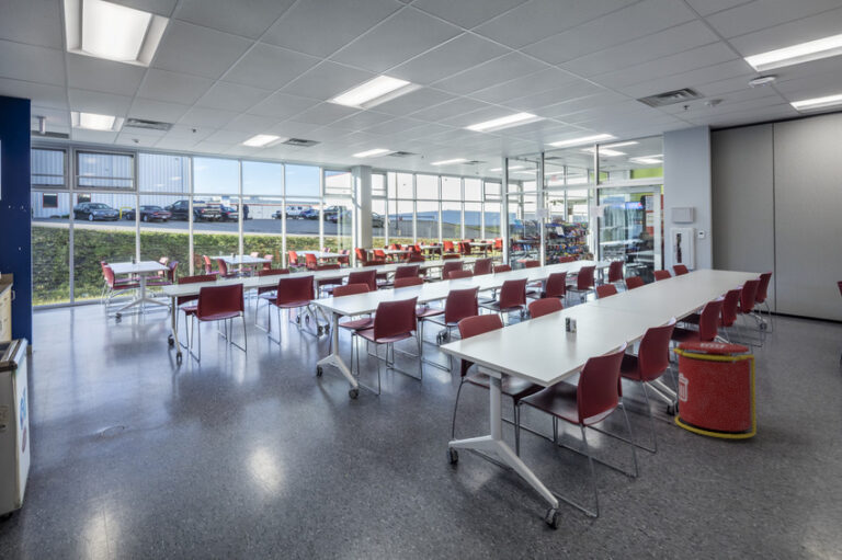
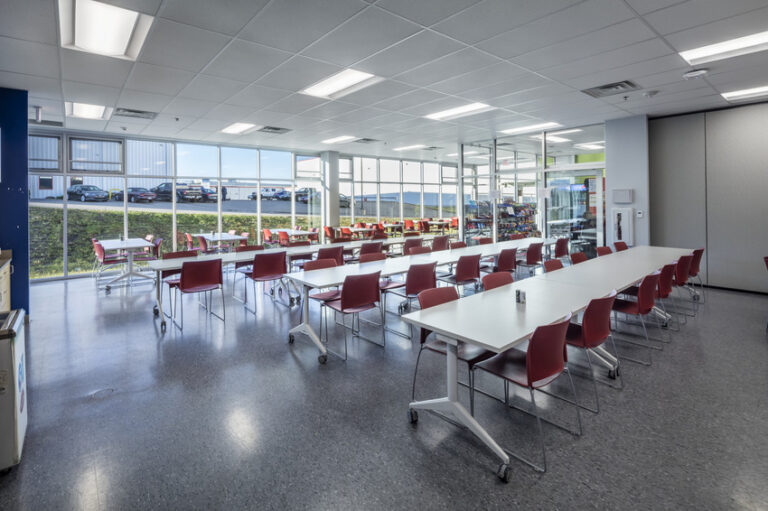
- trash can [672,341,758,439]
